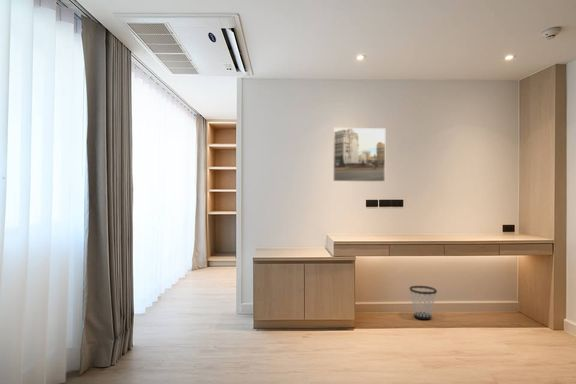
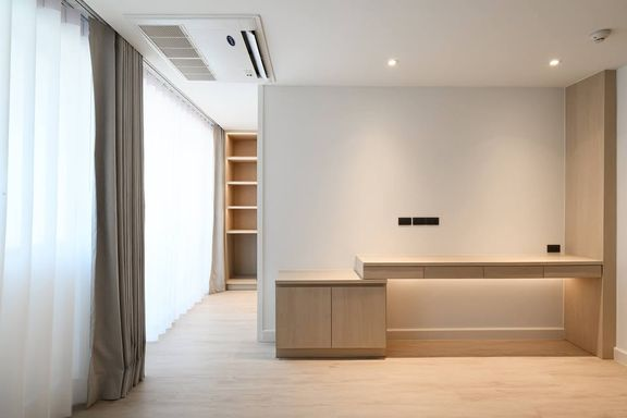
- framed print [332,127,386,183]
- wastebasket [409,285,438,321]
